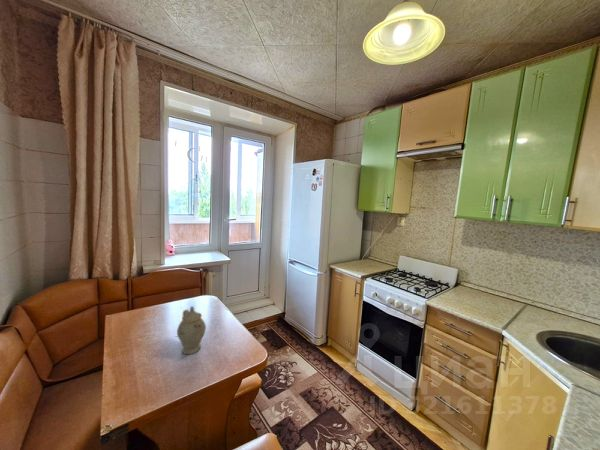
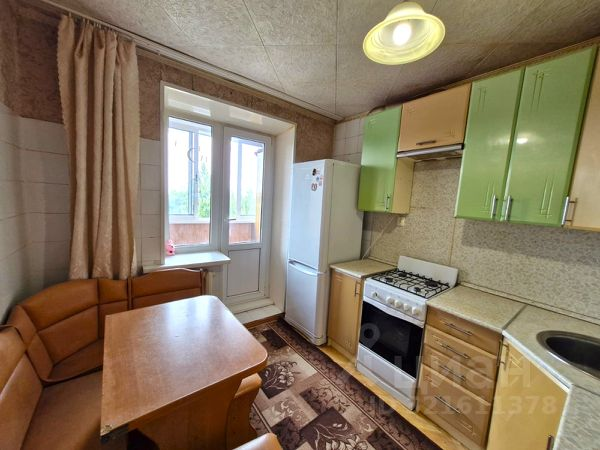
- chinaware [176,305,207,355]
